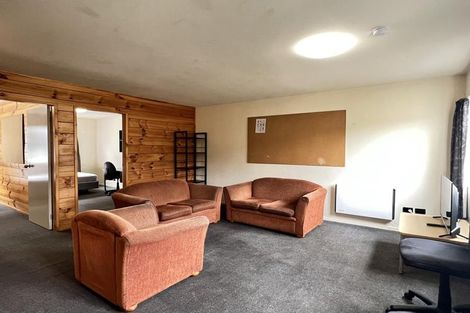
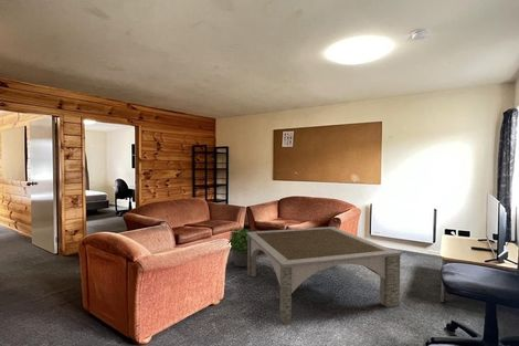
+ potted plant [227,226,255,268]
+ coffee table [246,226,404,326]
